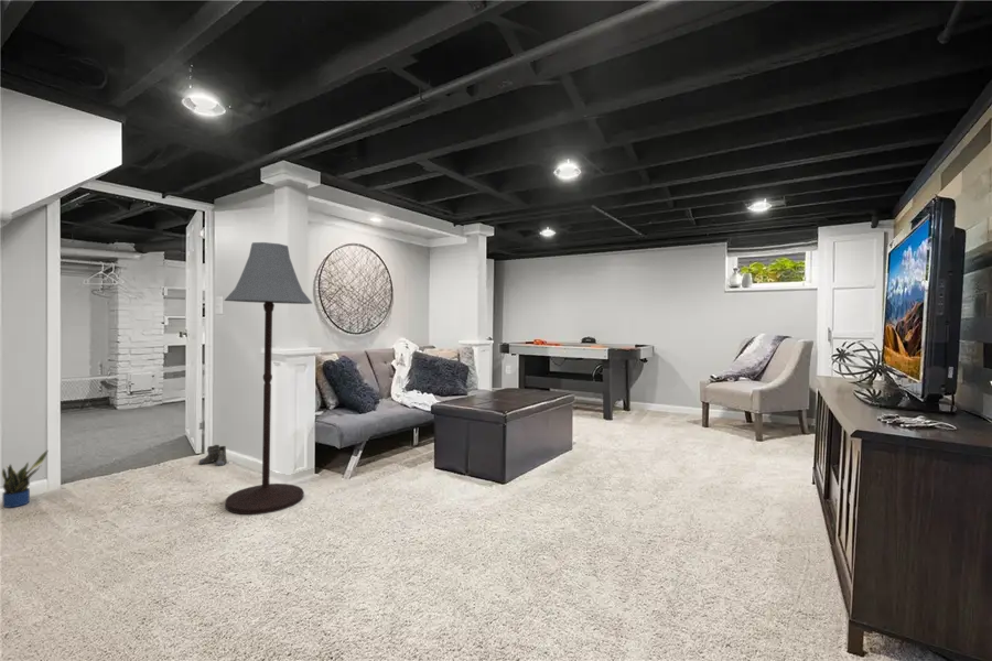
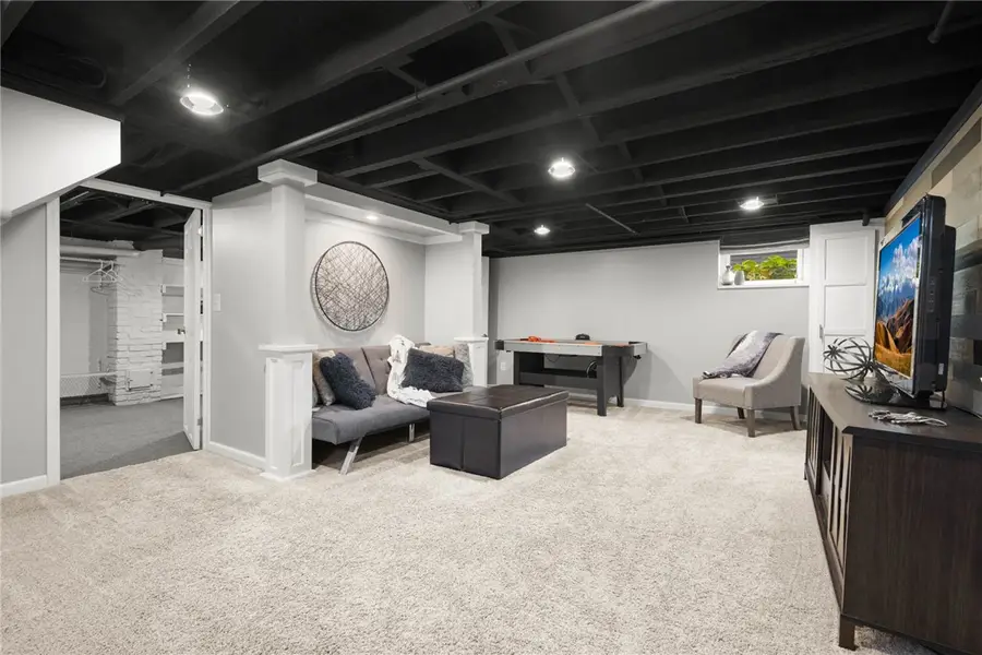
- potted plant [1,448,50,509]
- boots [197,444,228,467]
- floor lamp [223,241,313,516]
